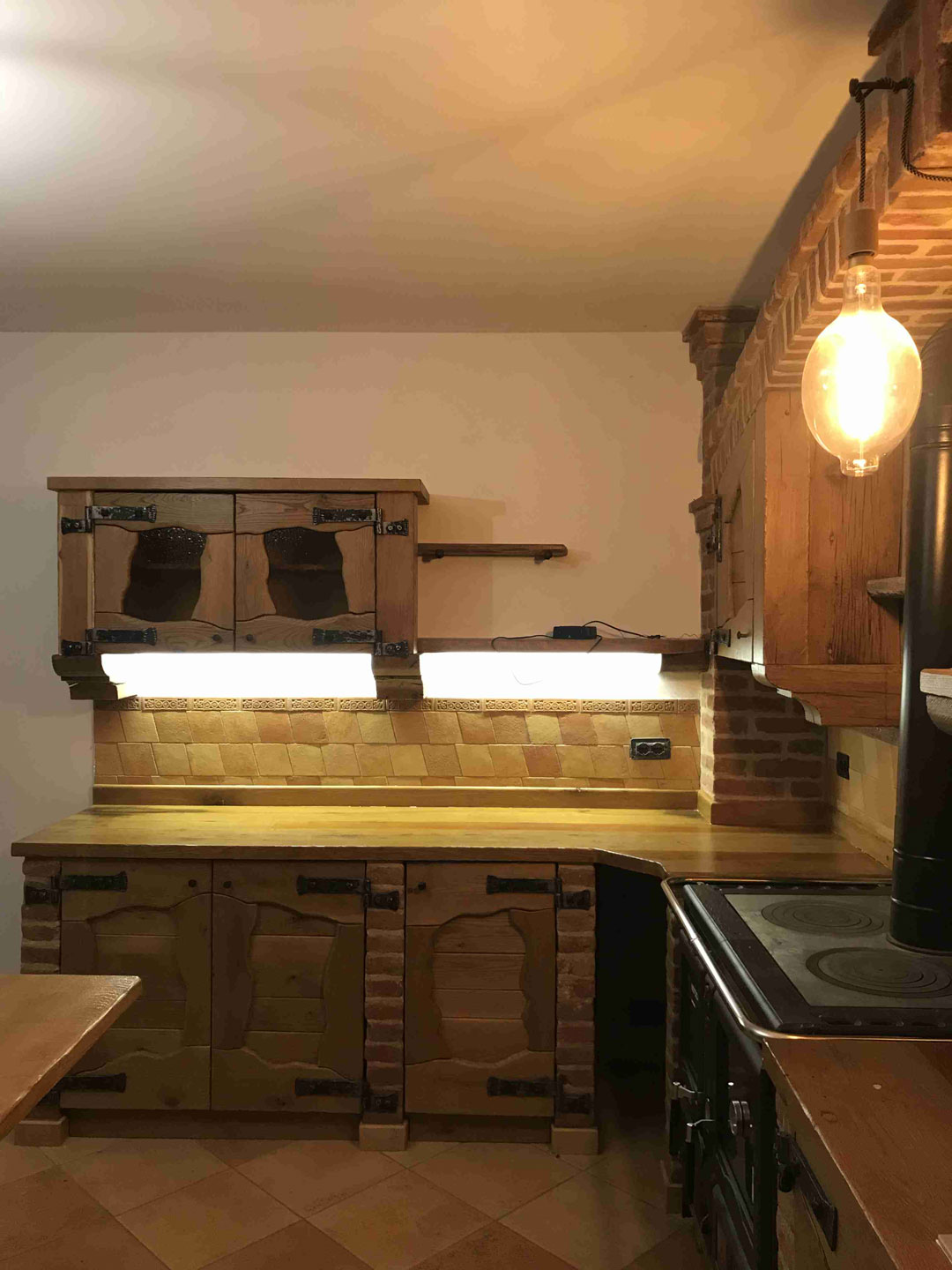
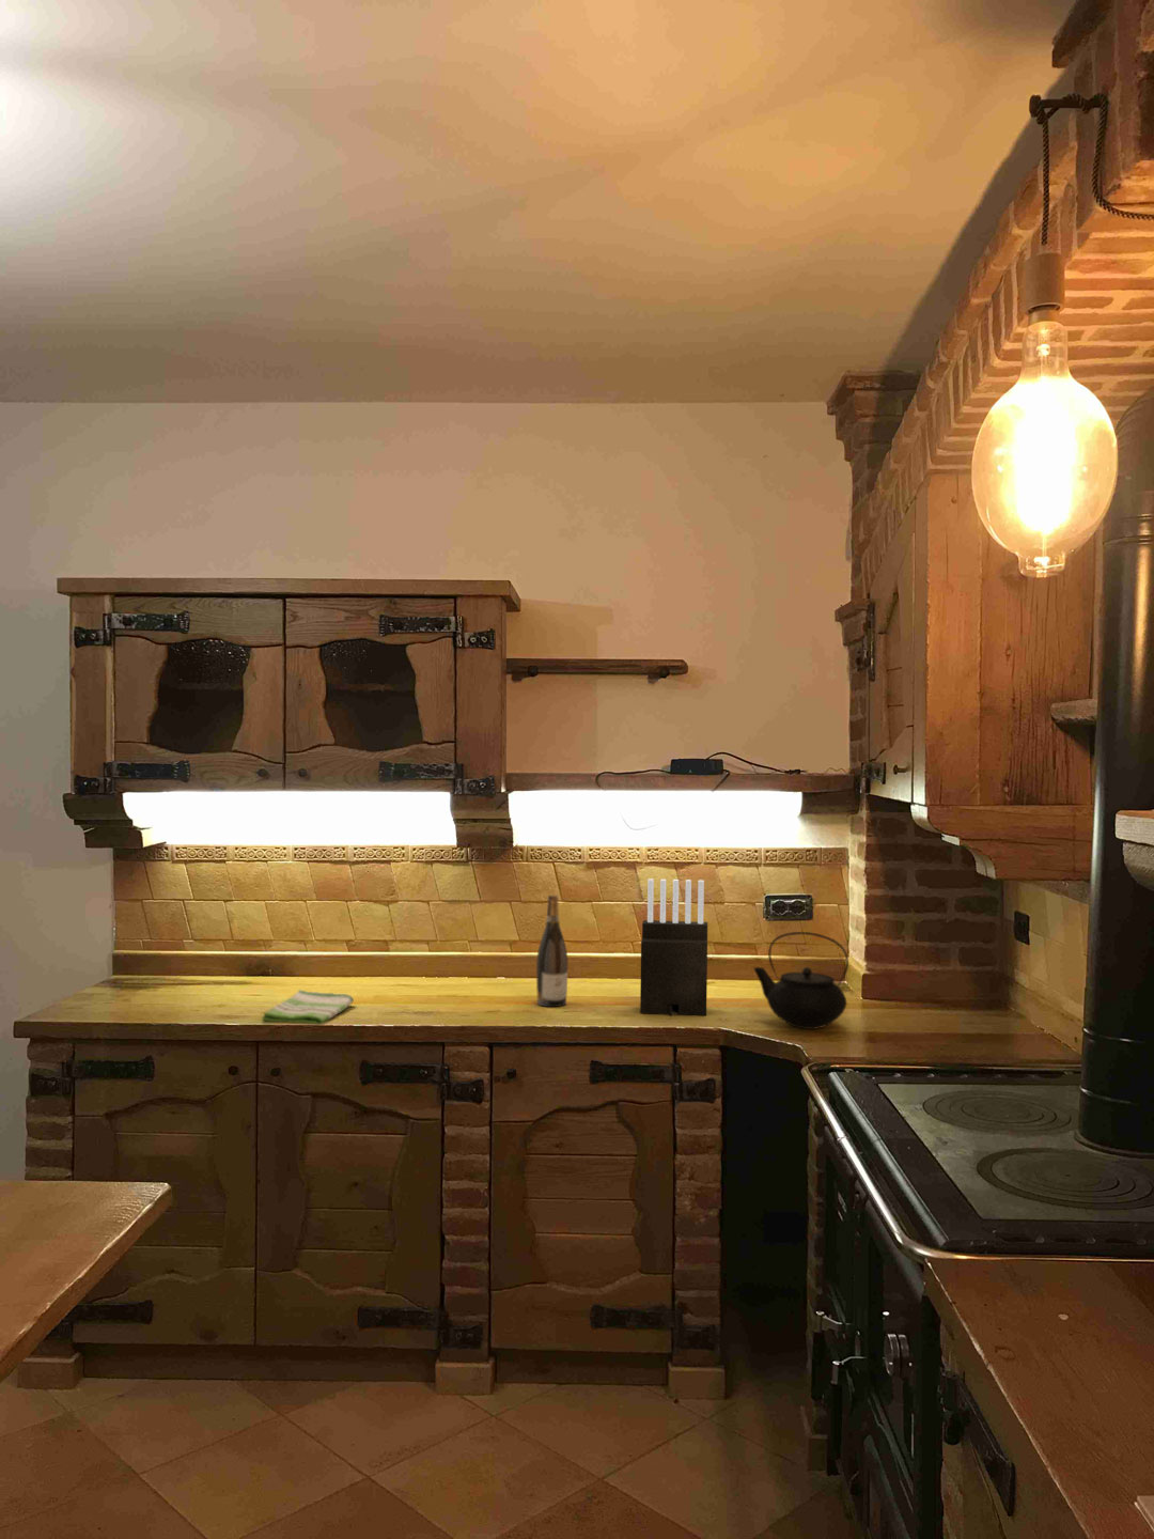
+ dish towel [261,989,355,1025]
+ teapot [753,931,850,1030]
+ wine bottle [536,894,569,1008]
+ knife block [639,877,708,1018]
